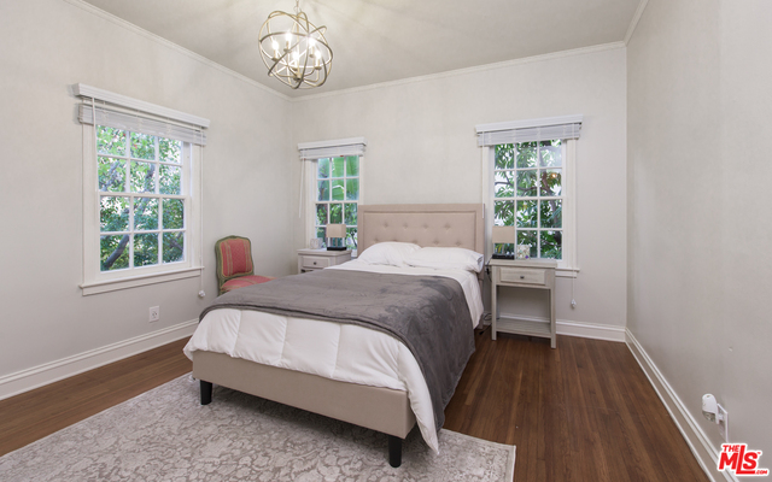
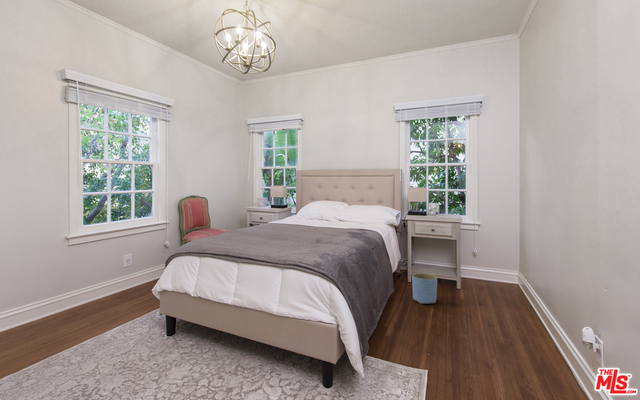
+ planter [411,272,438,304]
